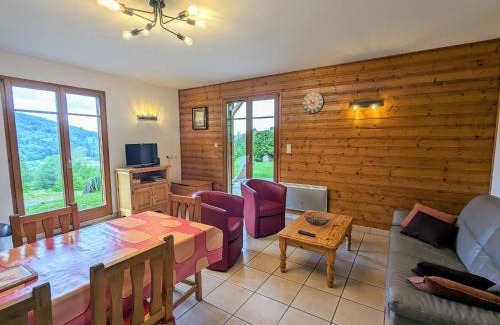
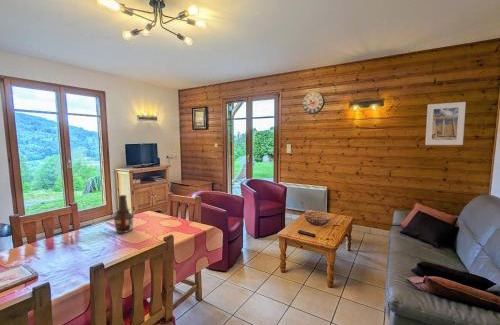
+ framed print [424,101,467,146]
+ bottle [112,194,135,234]
